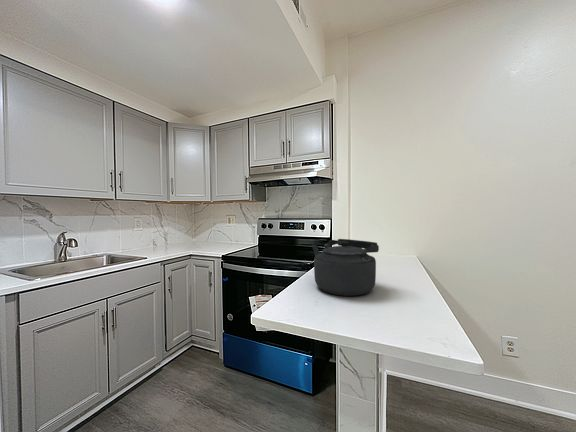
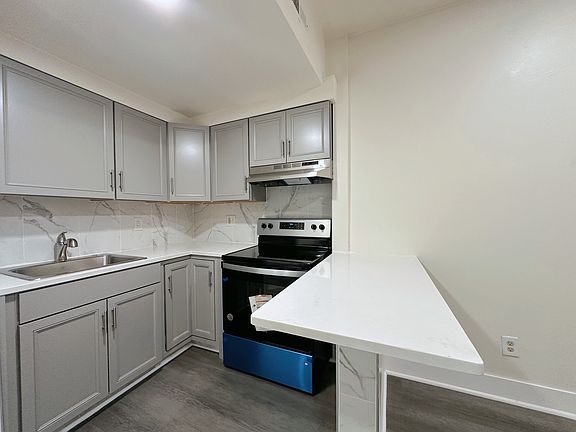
- kettle [311,238,380,297]
